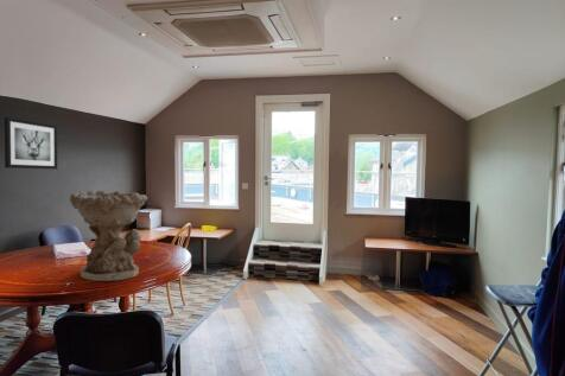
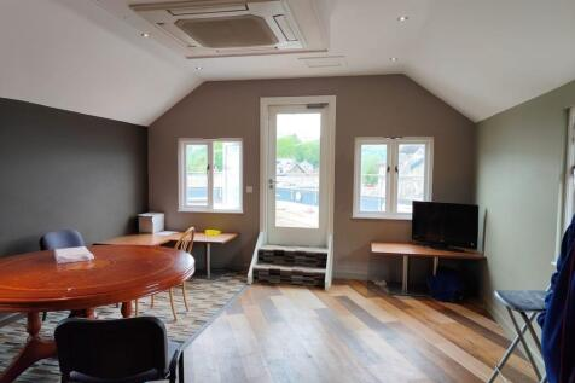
- decorative bowl [69,190,148,282]
- wall art [4,116,58,170]
